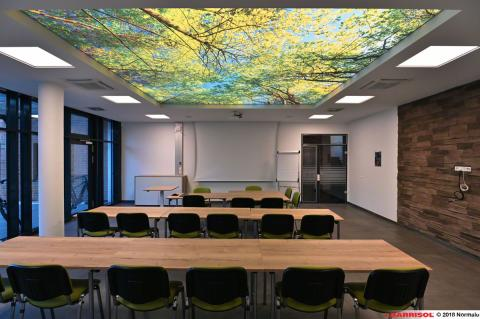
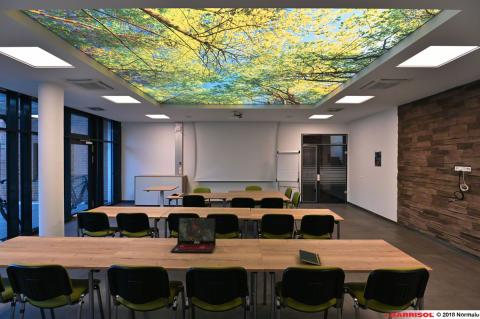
+ notepad [298,249,322,267]
+ laptop [170,216,217,254]
